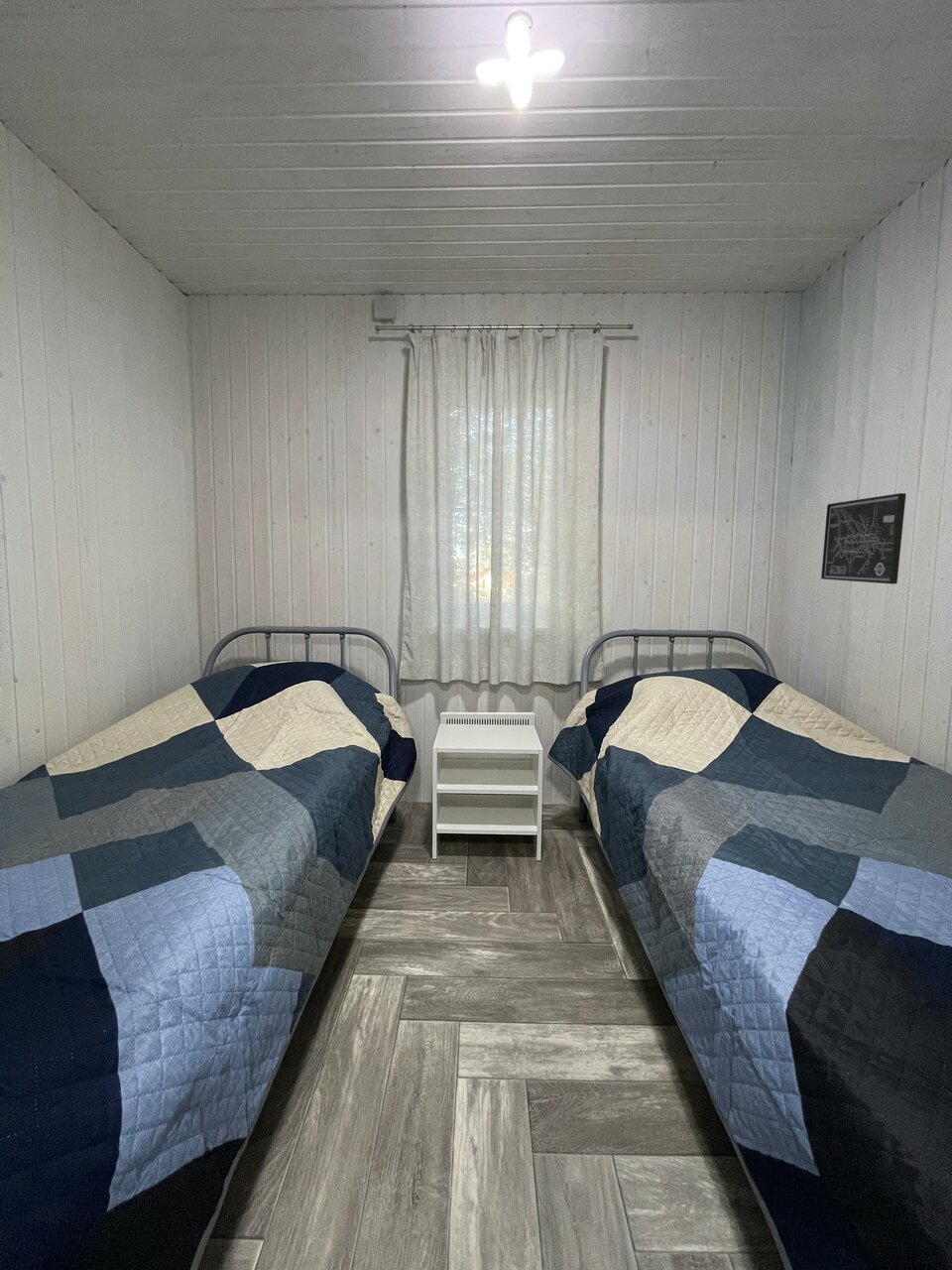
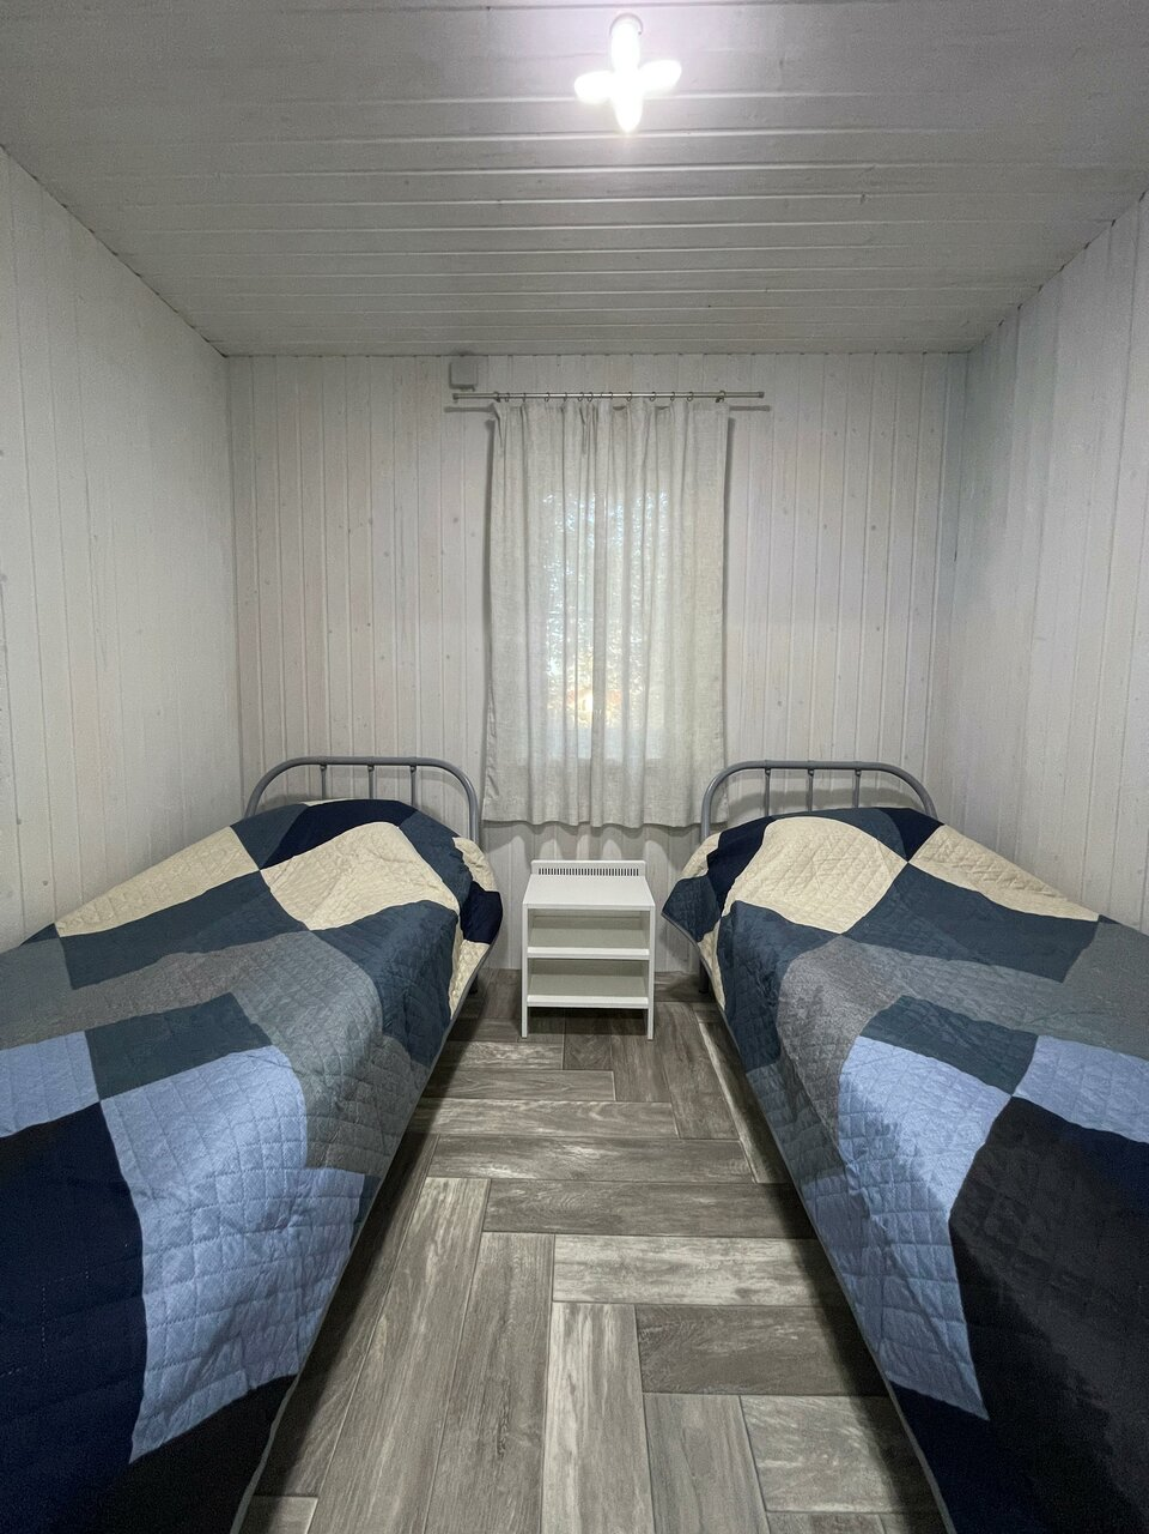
- wall art [820,492,907,585]
